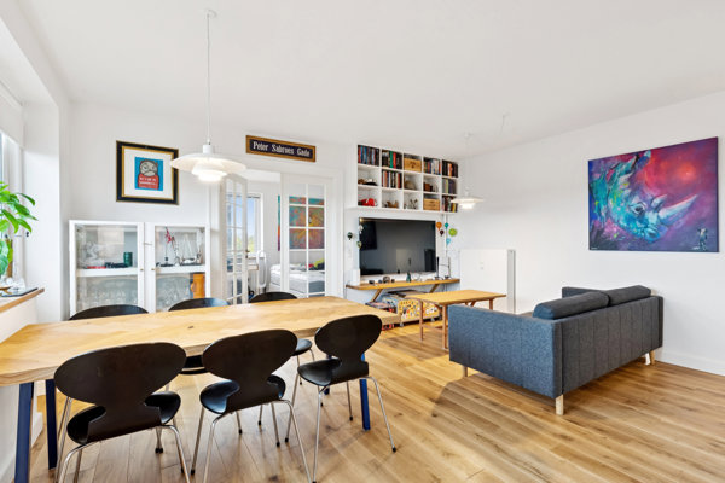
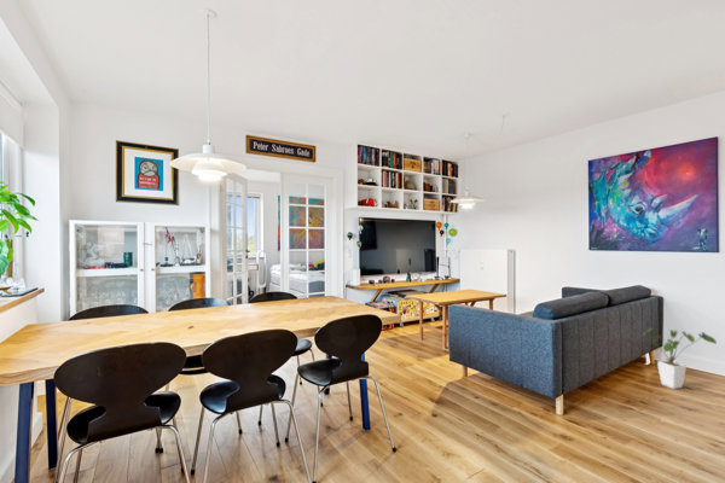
+ house plant [642,327,718,390]
